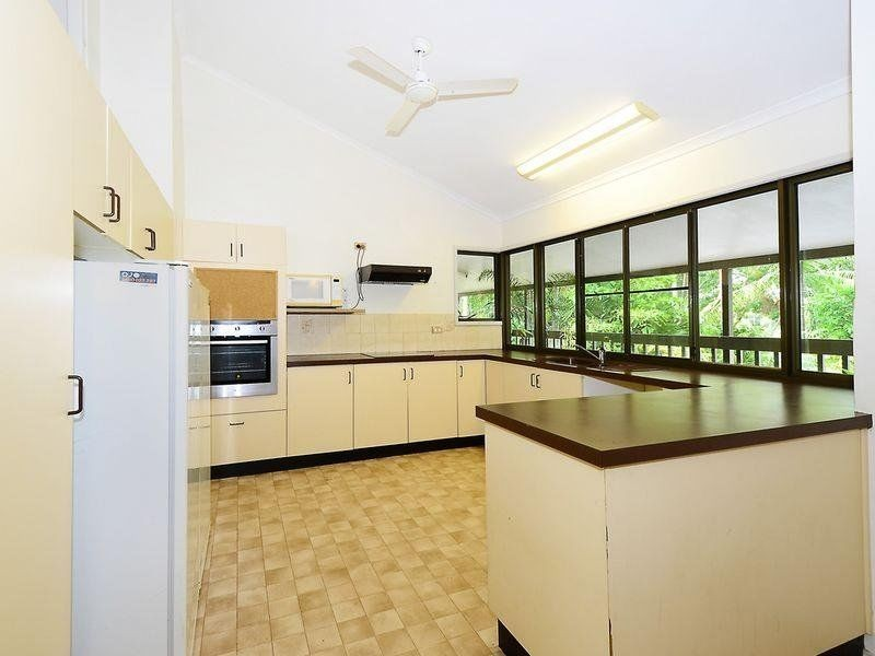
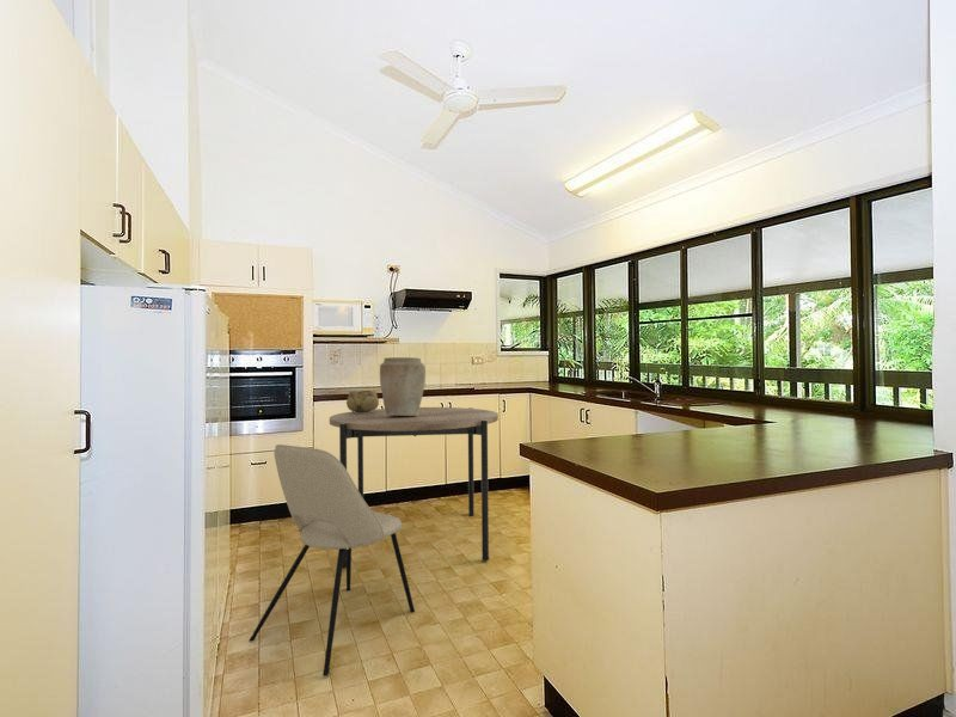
+ decorative bowl [345,390,380,413]
+ dining chair [249,443,416,678]
+ vase [379,356,427,416]
+ dining table [329,406,500,570]
